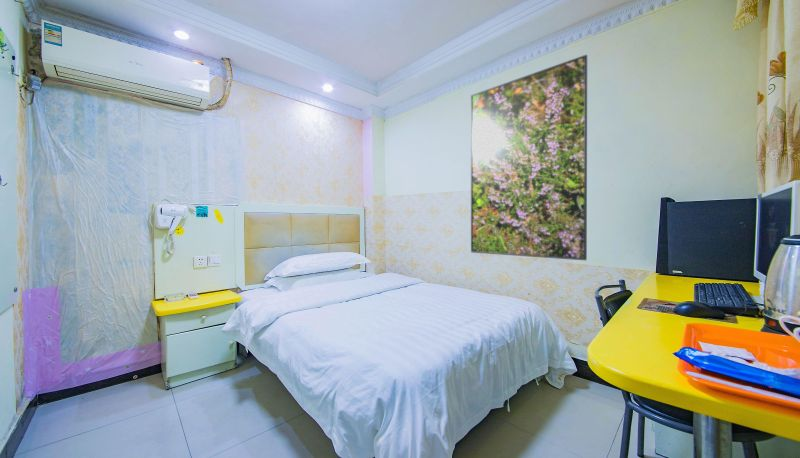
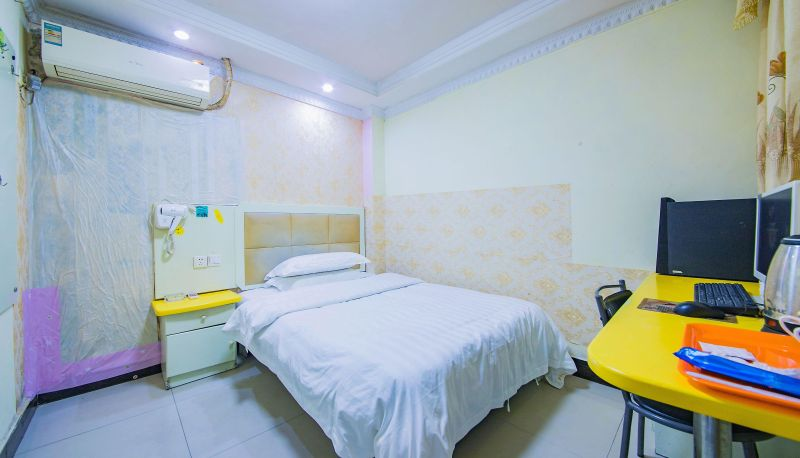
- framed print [470,54,588,261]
